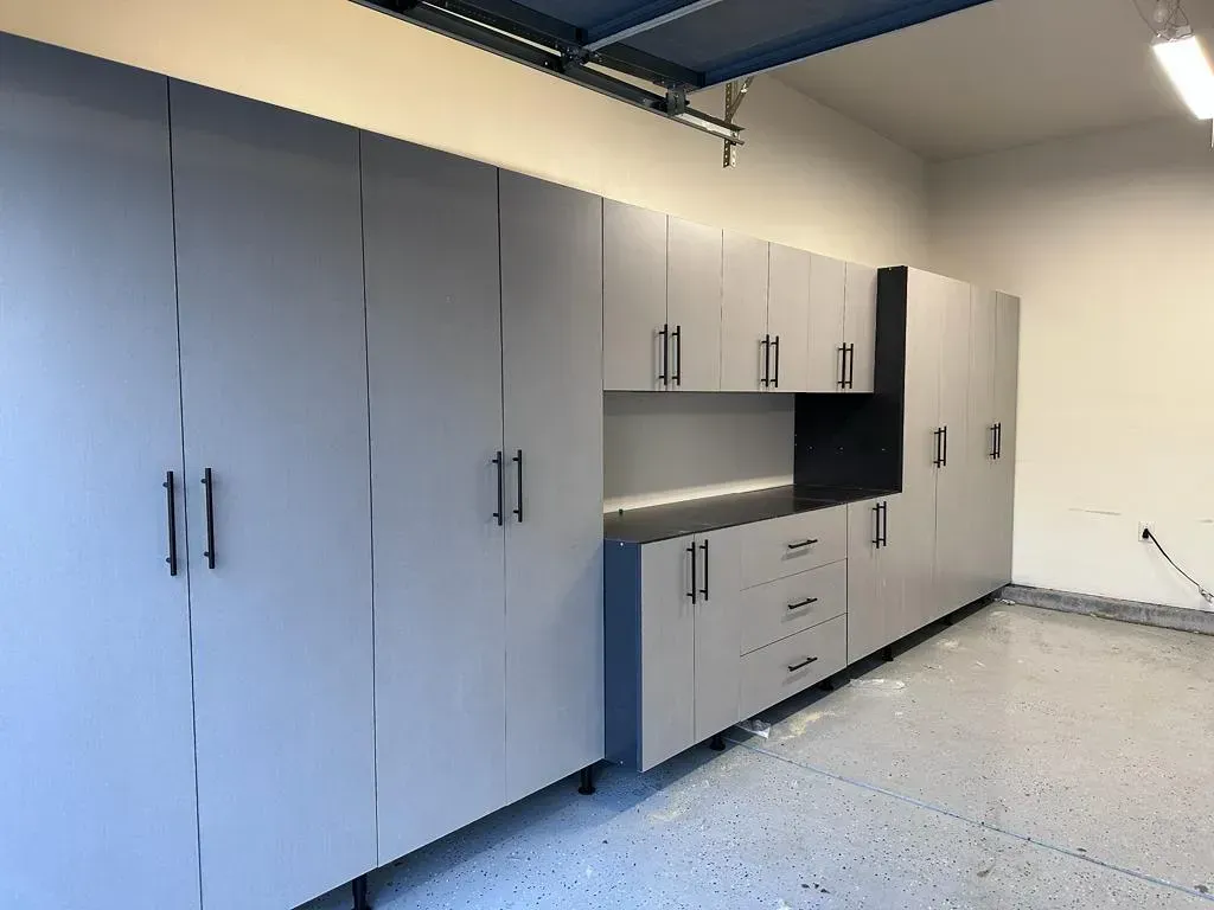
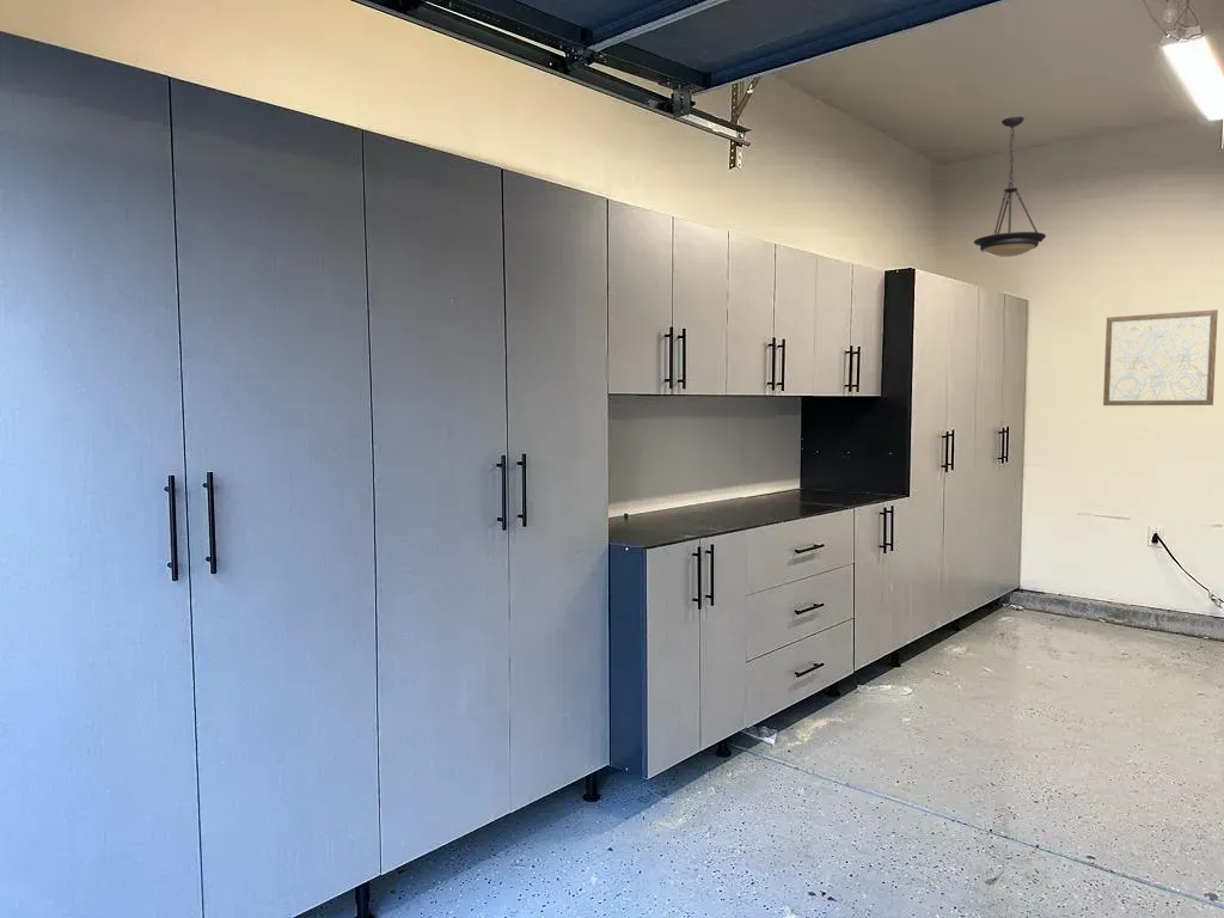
+ light fixture [973,116,1047,258]
+ wall art [1102,308,1219,406]
